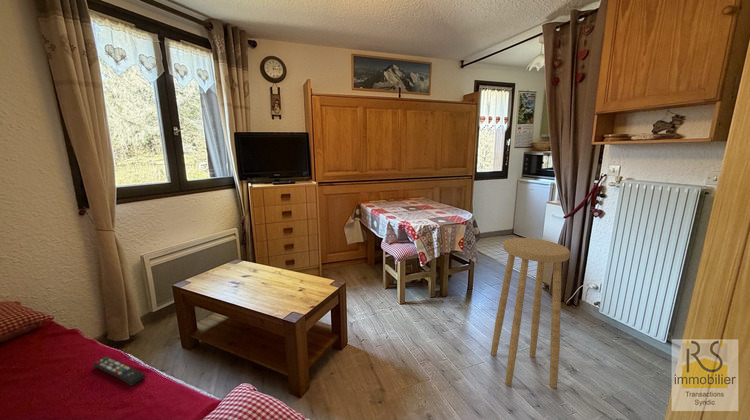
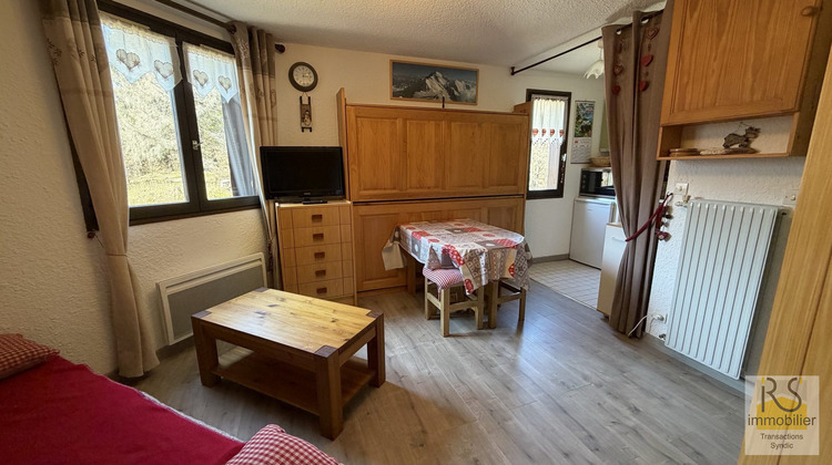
- remote control [92,355,146,387]
- stool [490,237,571,389]
